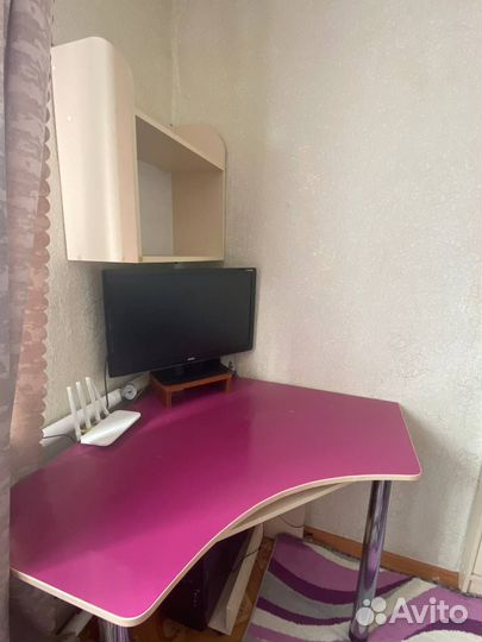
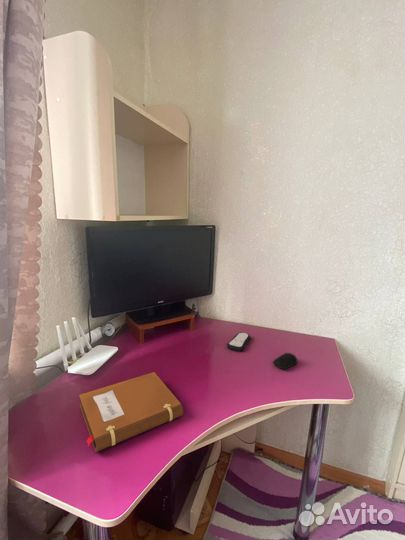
+ remote control [226,332,251,352]
+ notebook [78,371,184,453]
+ computer mouse [272,352,298,371]
